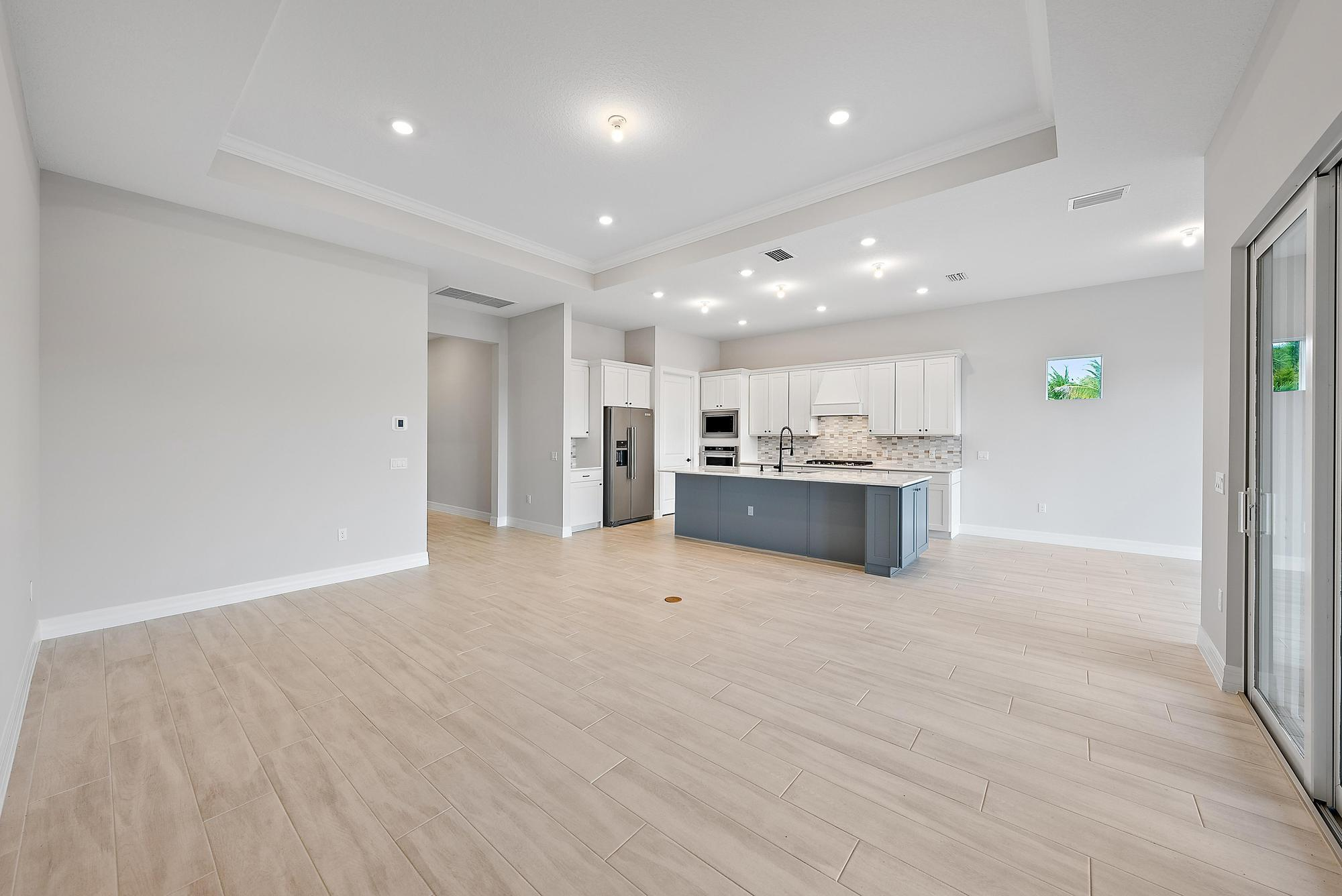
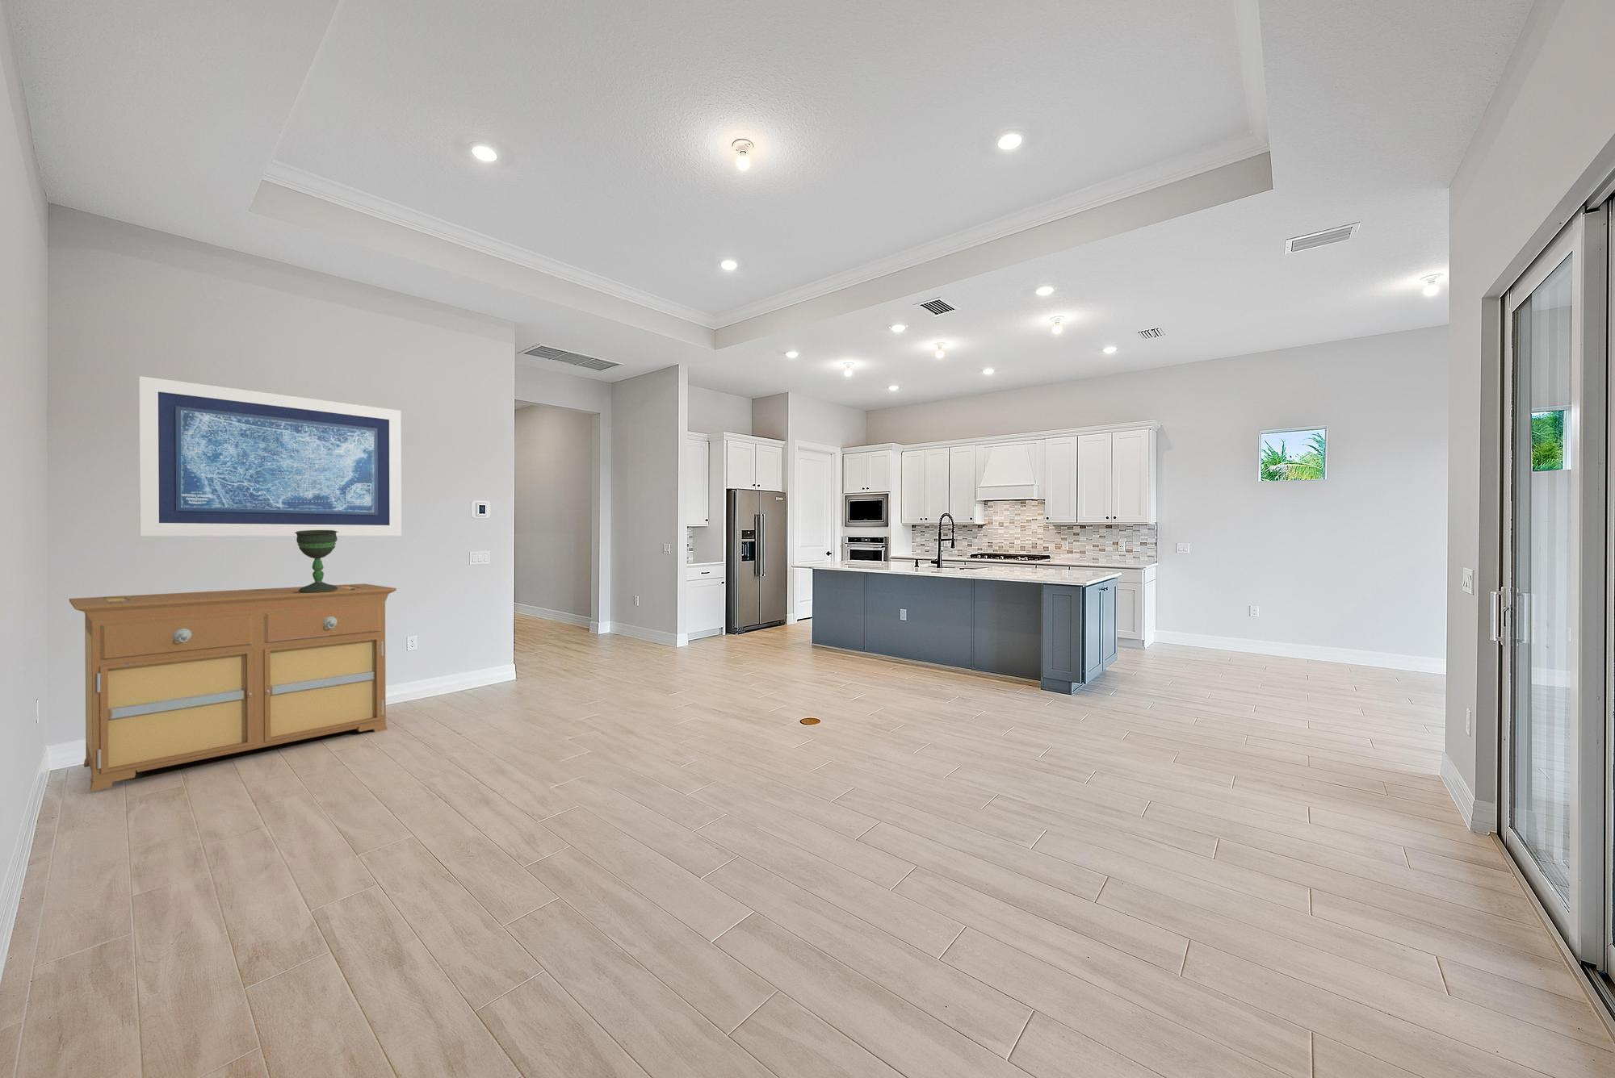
+ chalice [296,531,338,593]
+ sideboard [69,582,397,793]
+ wall art [137,375,402,537]
